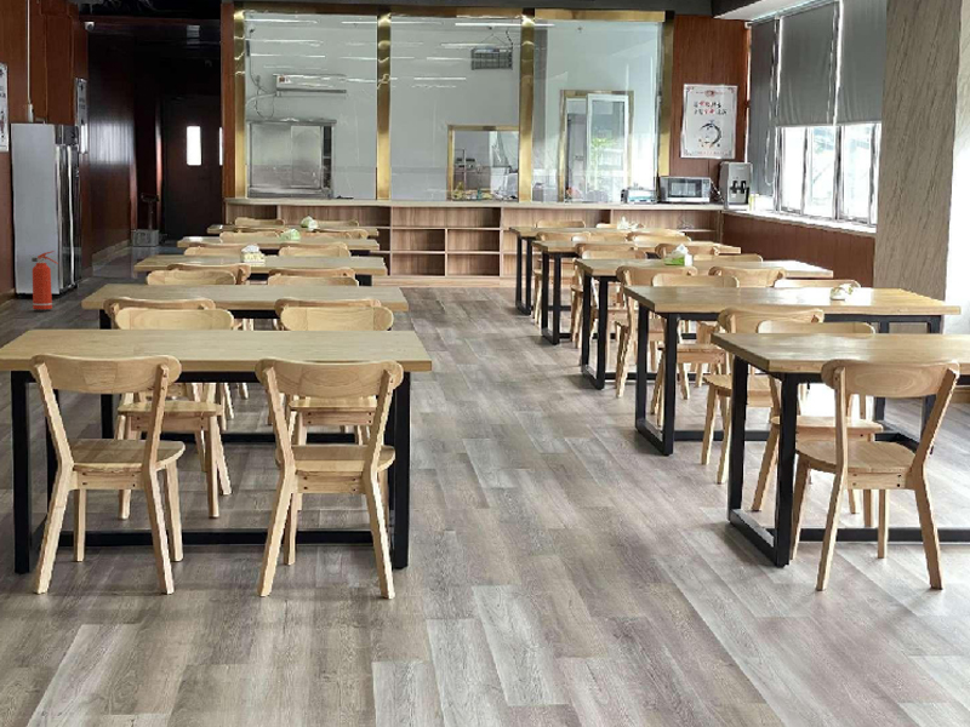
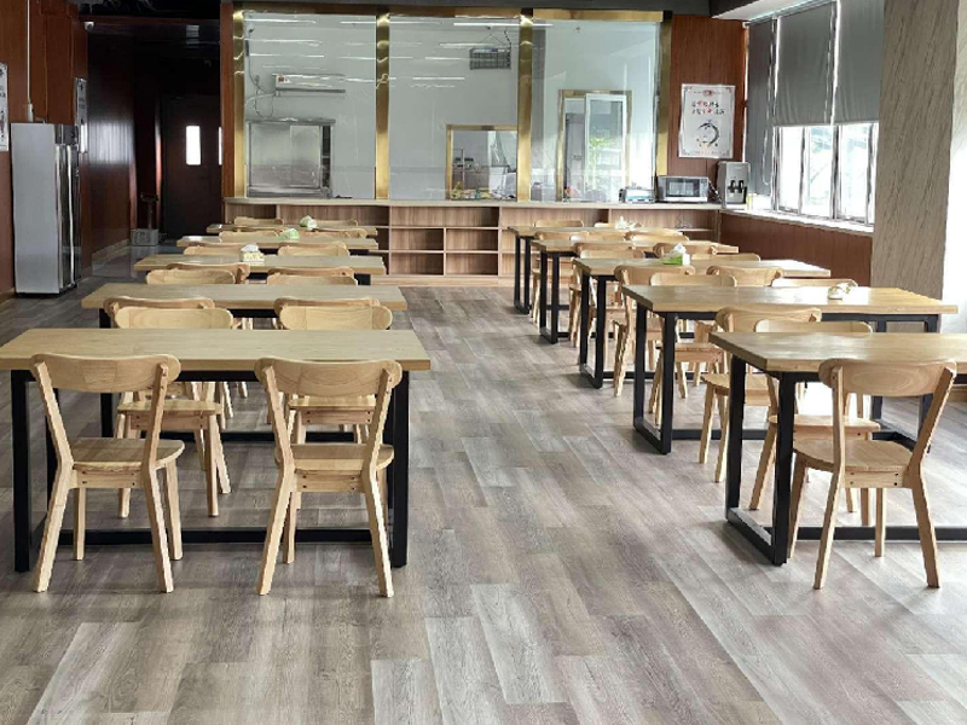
- fire extinguisher [30,250,59,313]
